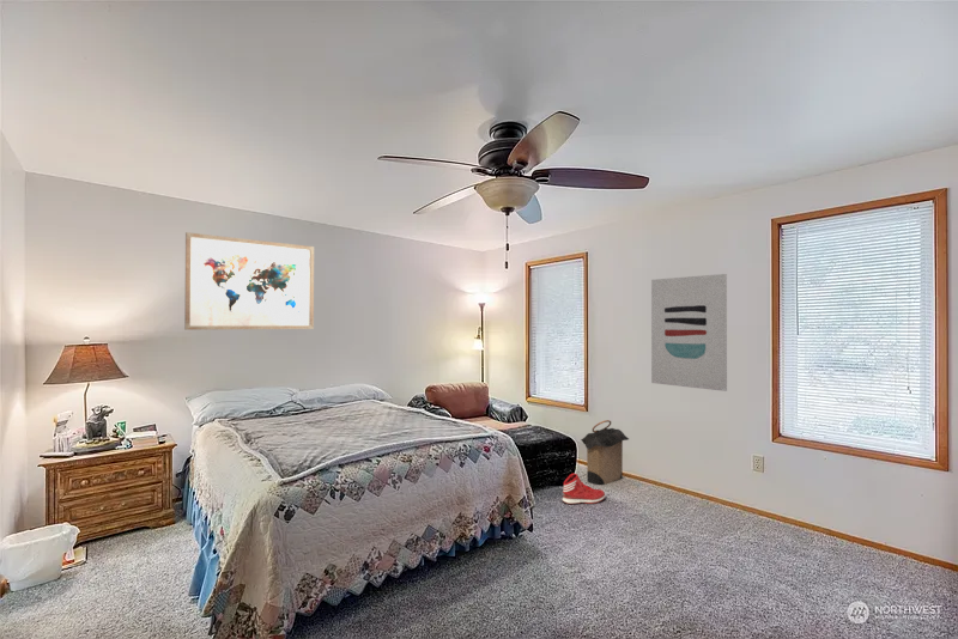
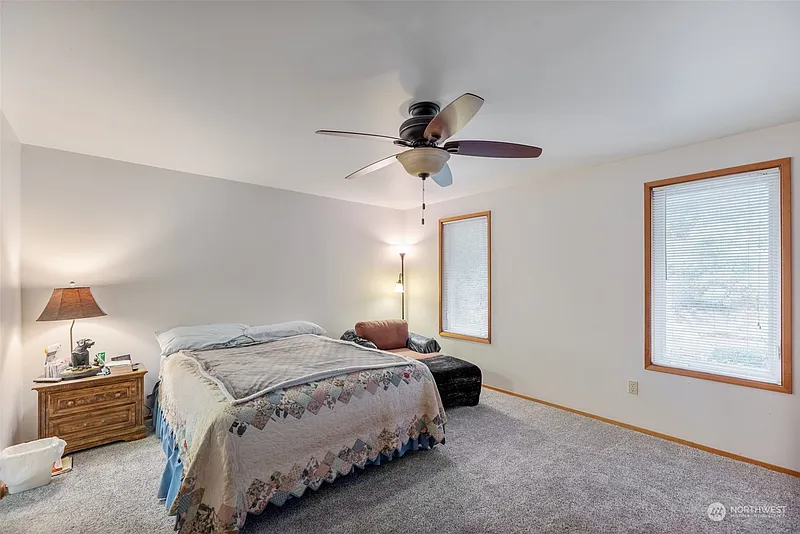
- sneaker [562,473,606,505]
- wall art [183,231,315,331]
- laundry hamper [580,419,630,486]
- wall art [650,273,728,392]
